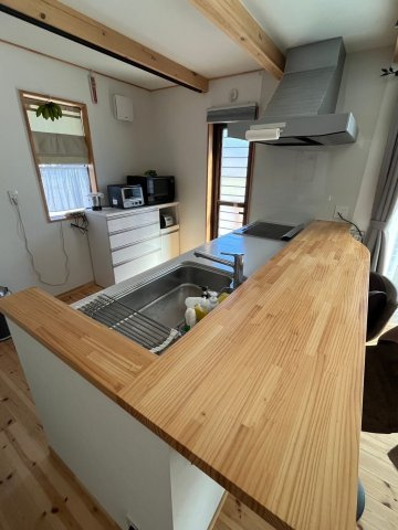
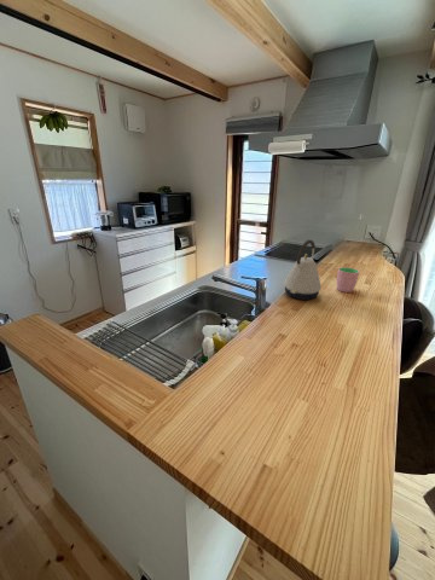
+ kettle [283,239,323,301]
+ cup [336,266,360,294]
